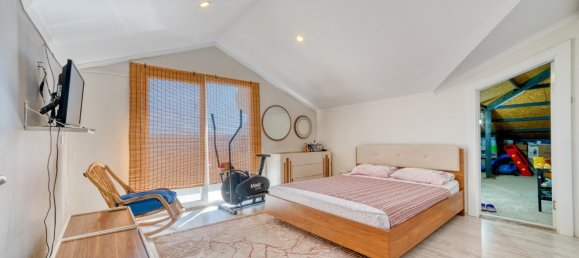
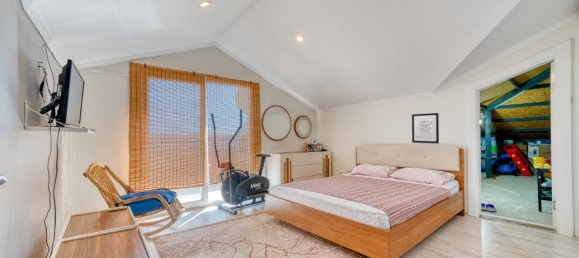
+ wall art [411,112,440,145]
